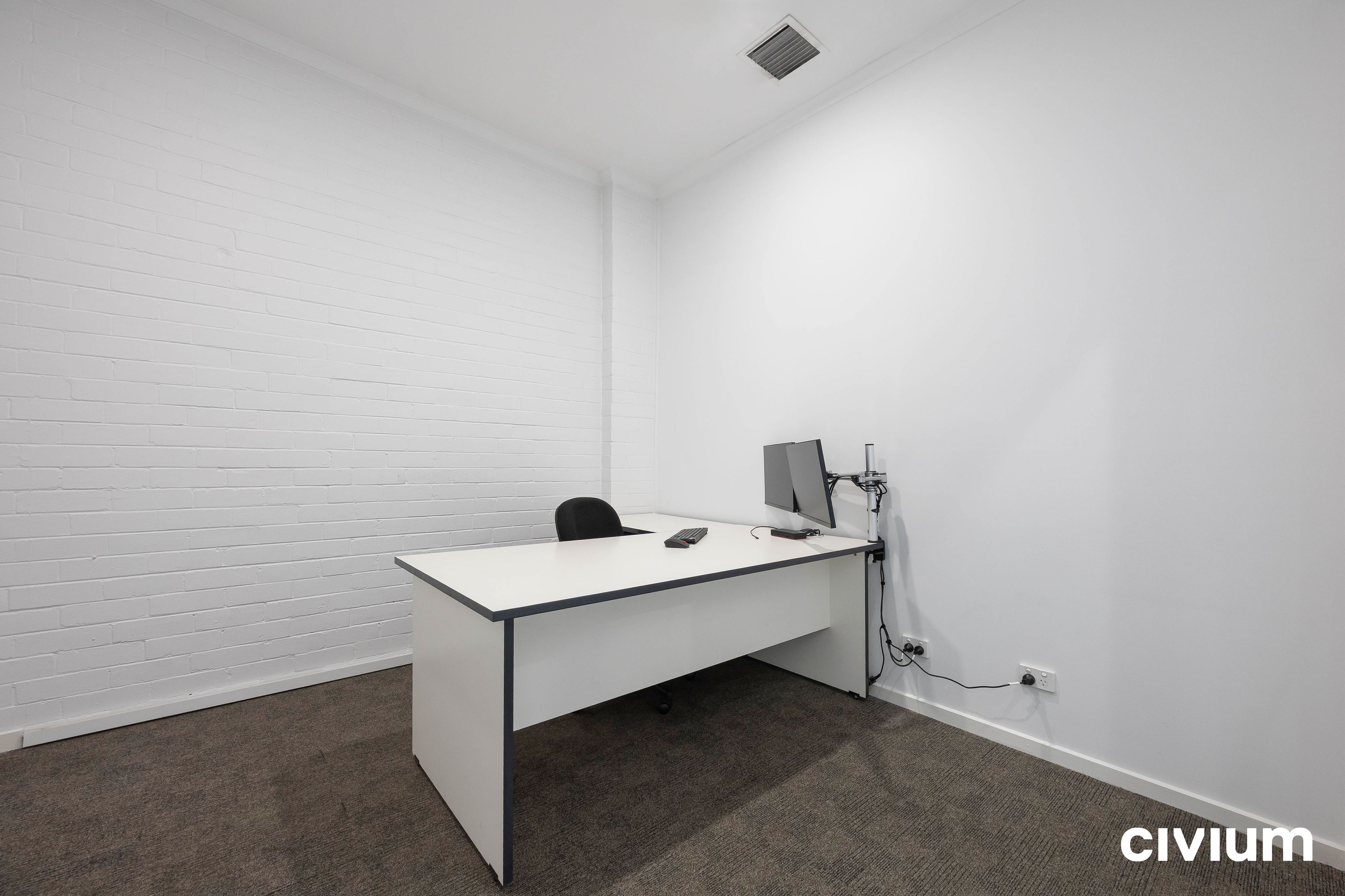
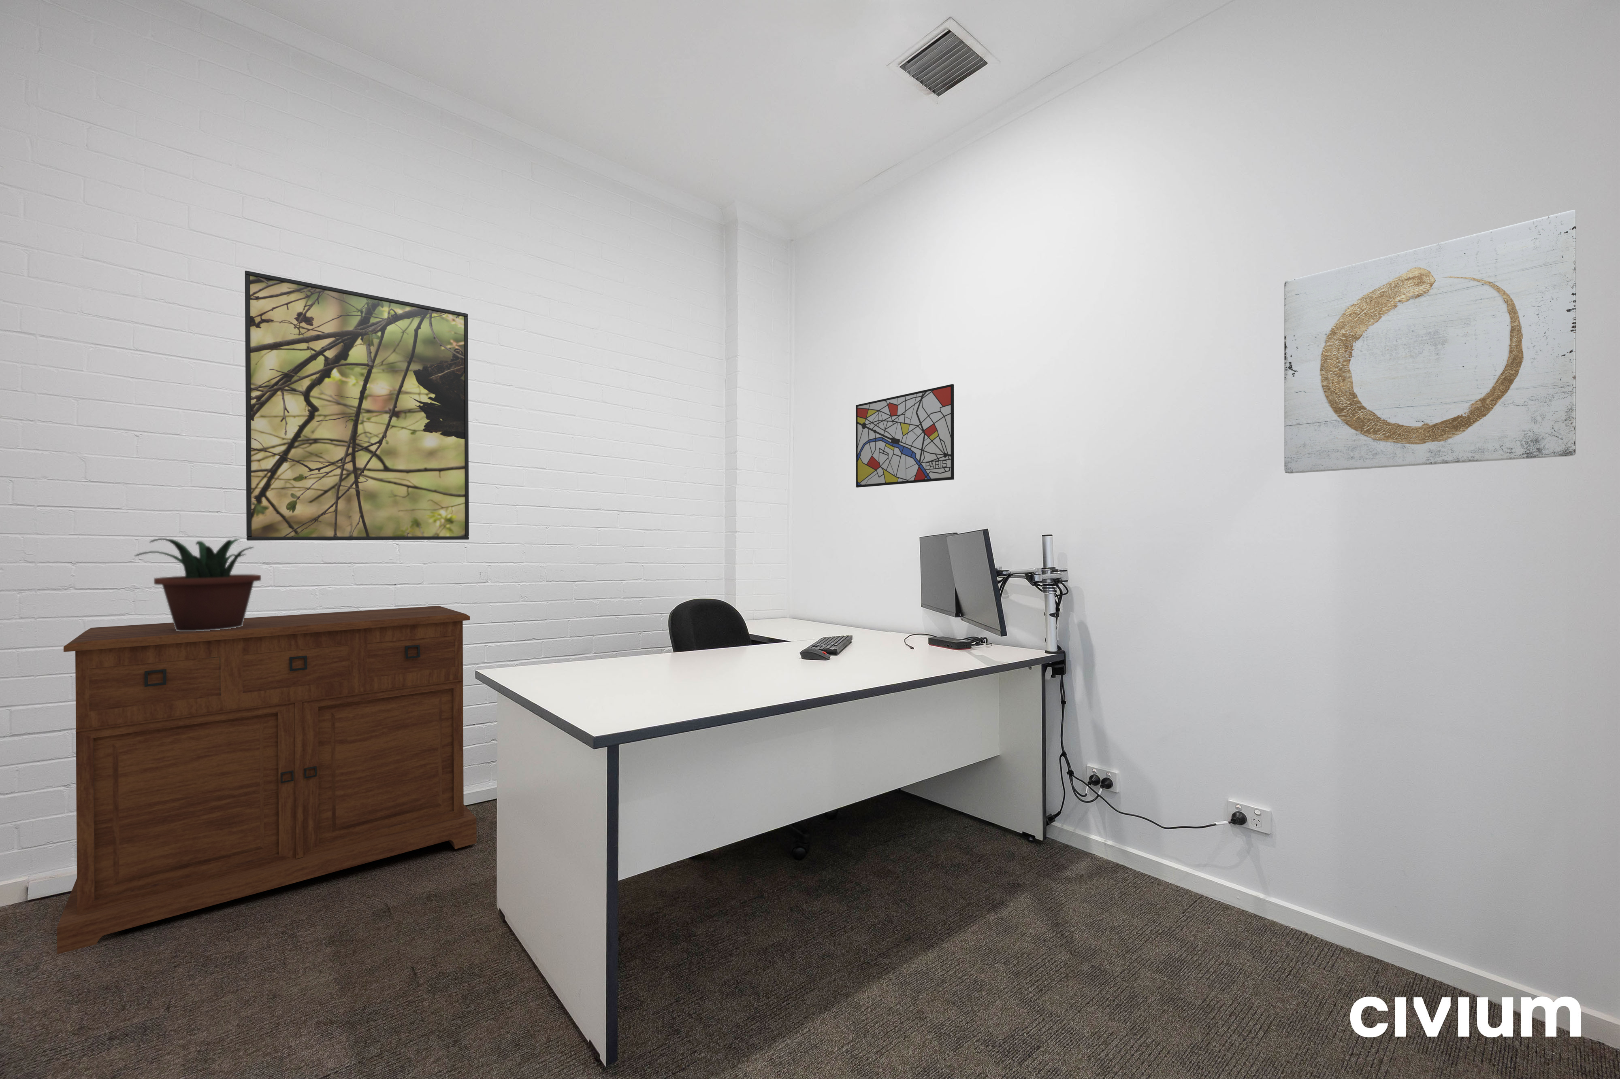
+ potted plant [134,538,261,631]
+ sideboard [57,606,477,955]
+ wall art [855,384,955,488]
+ wall art [1284,210,1577,474]
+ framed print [245,271,470,541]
